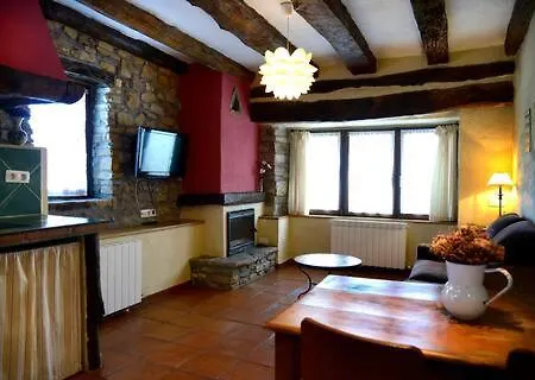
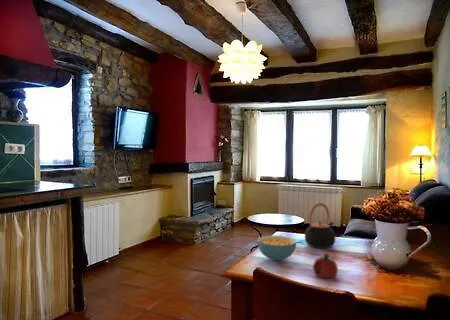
+ cereal bowl [256,235,297,262]
+ fruit [312,252,339,279]
+ teapot [304,202,336,249]
